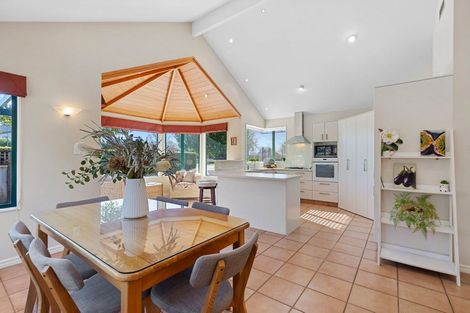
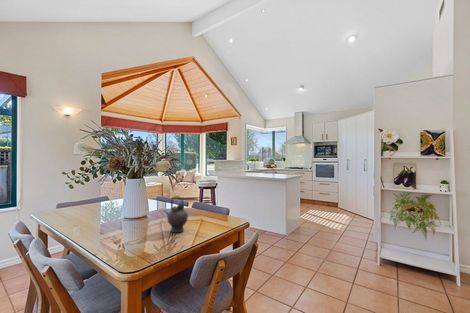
+ teapot [164,195,189,233]
